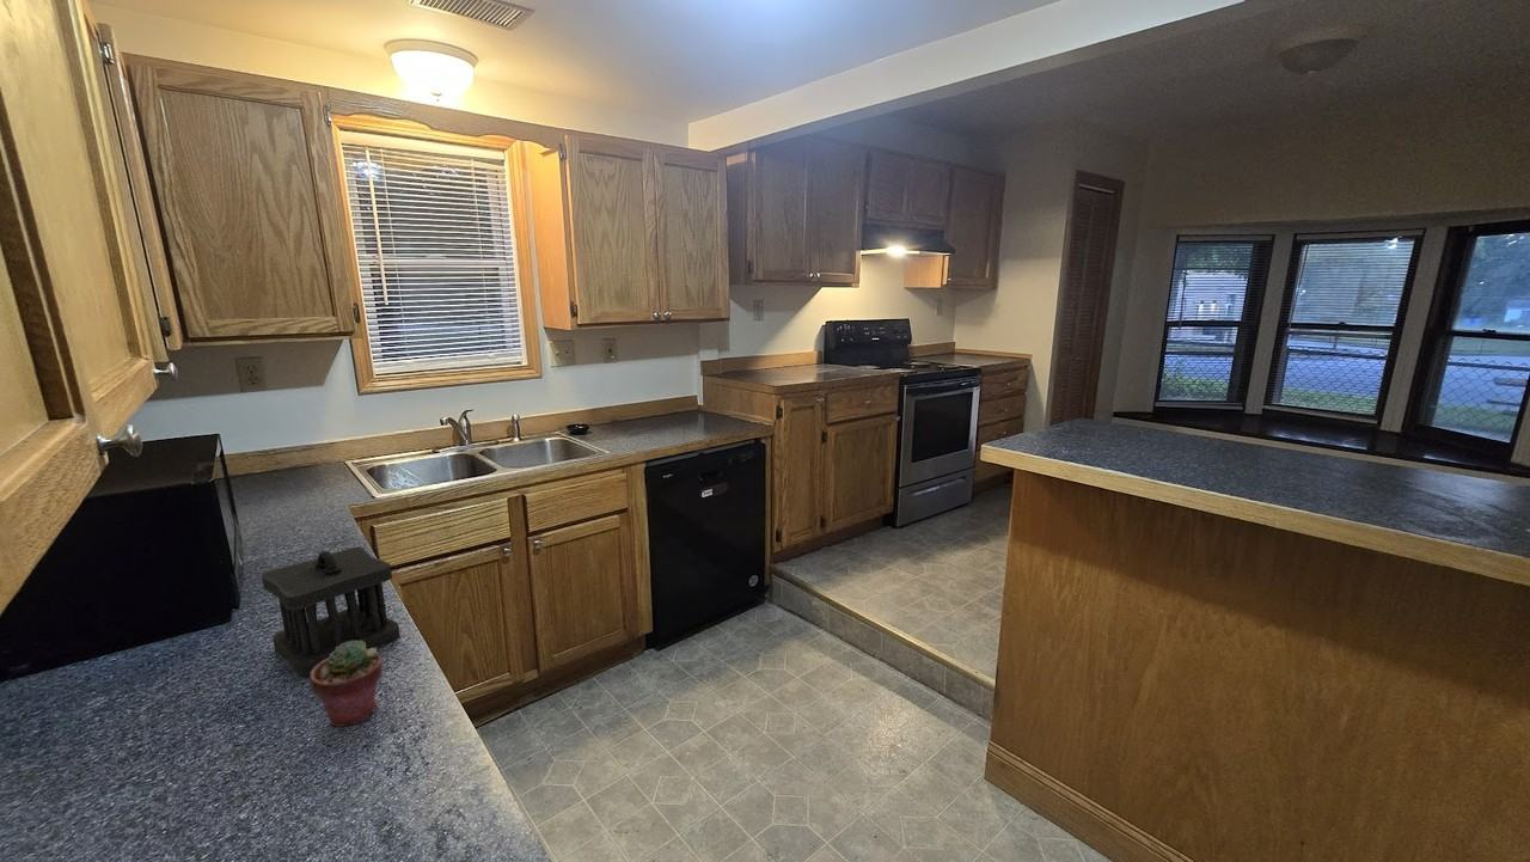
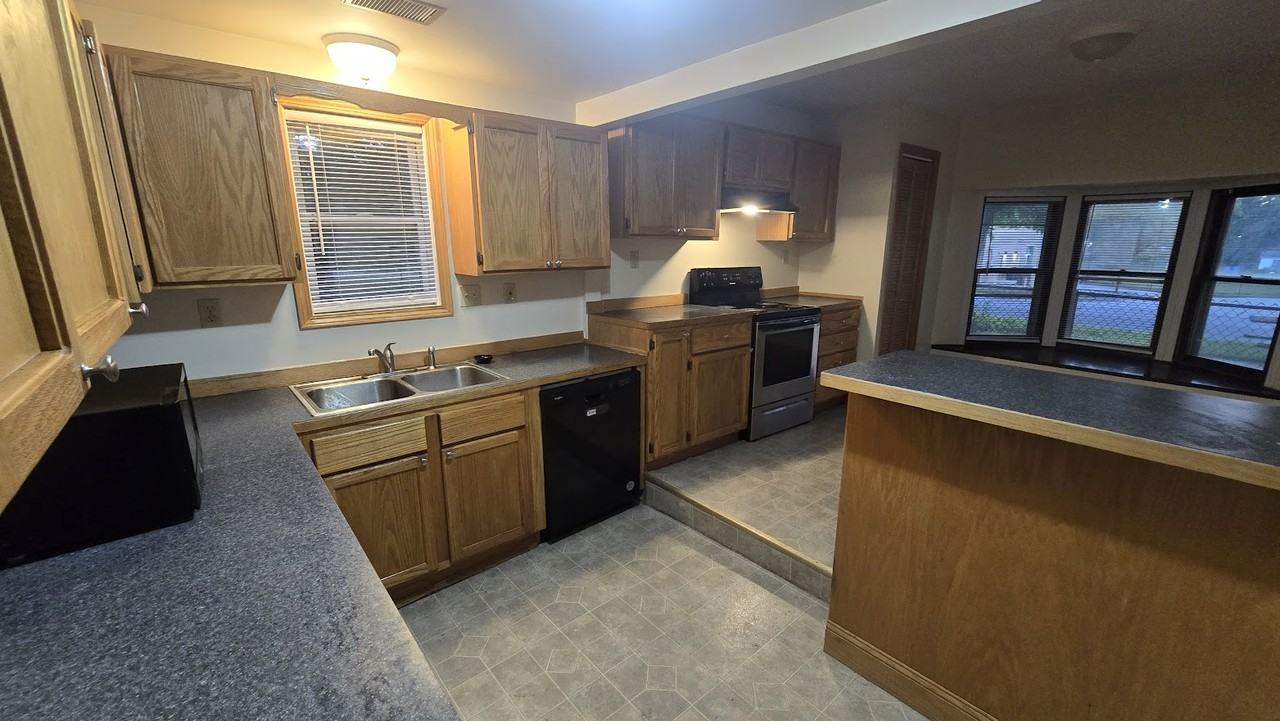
- utensil holder [261,546,402,677]
- potted succulent [310,641,384,728]
